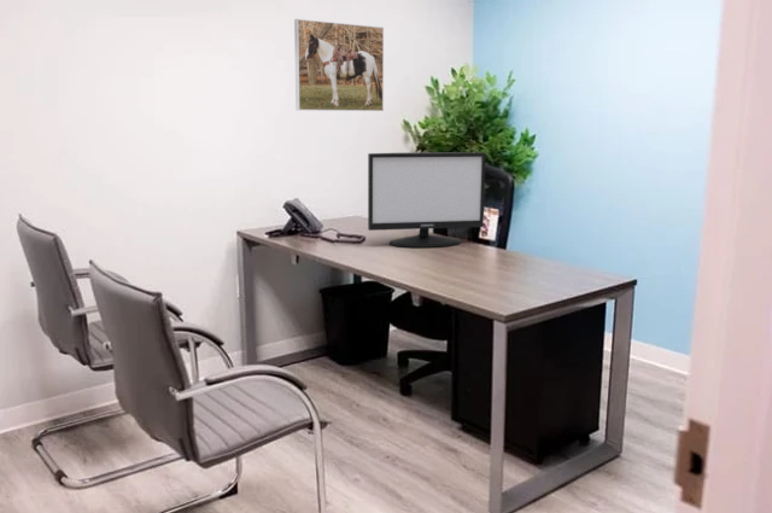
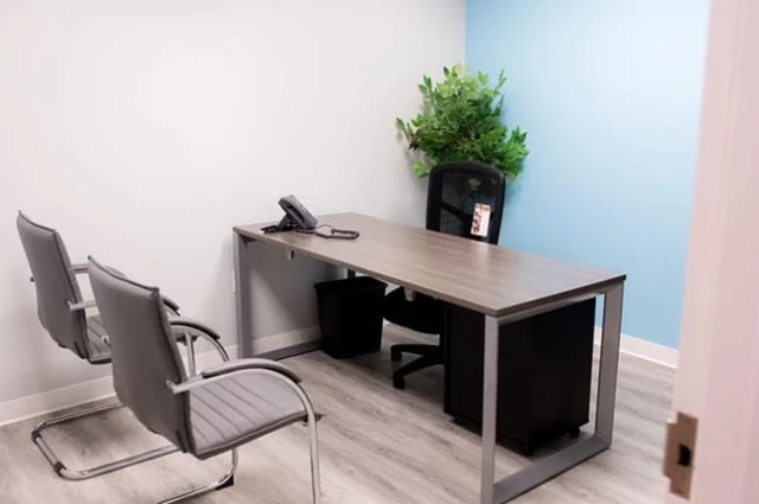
- monitor [367,151,486,249]
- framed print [293,18,385,112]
